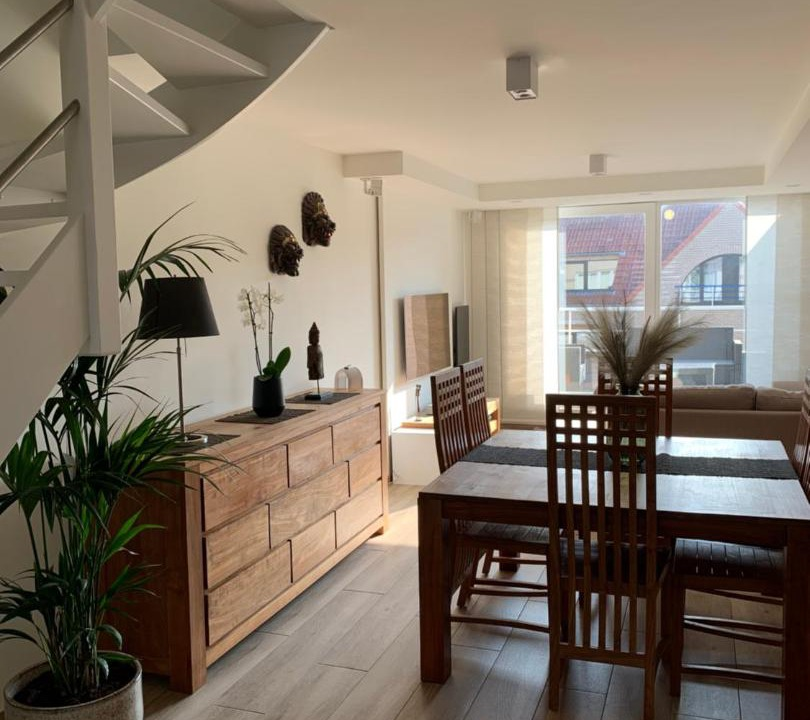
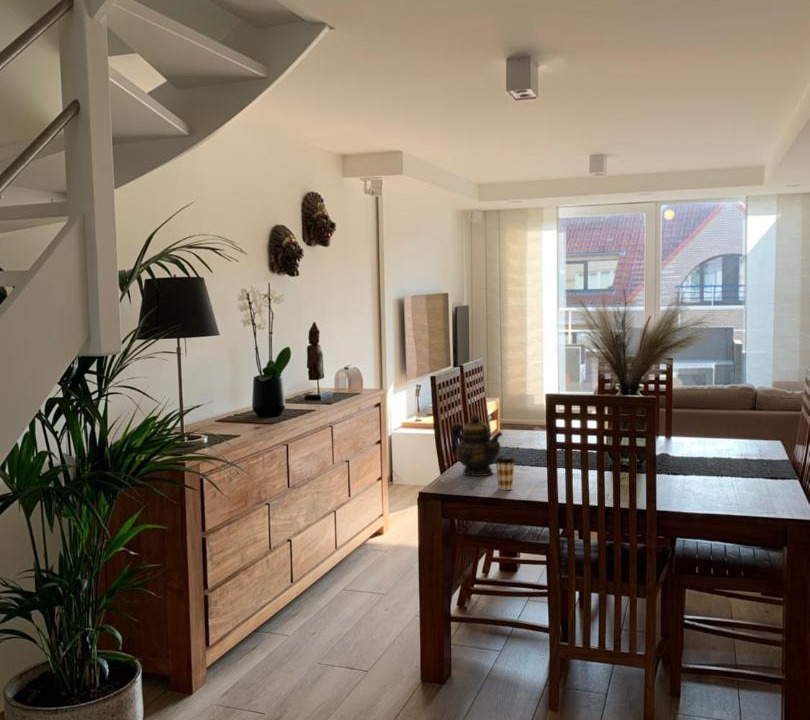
+ teapot [450,413,504,477]
+ coffee cup [494,455,517,491]
